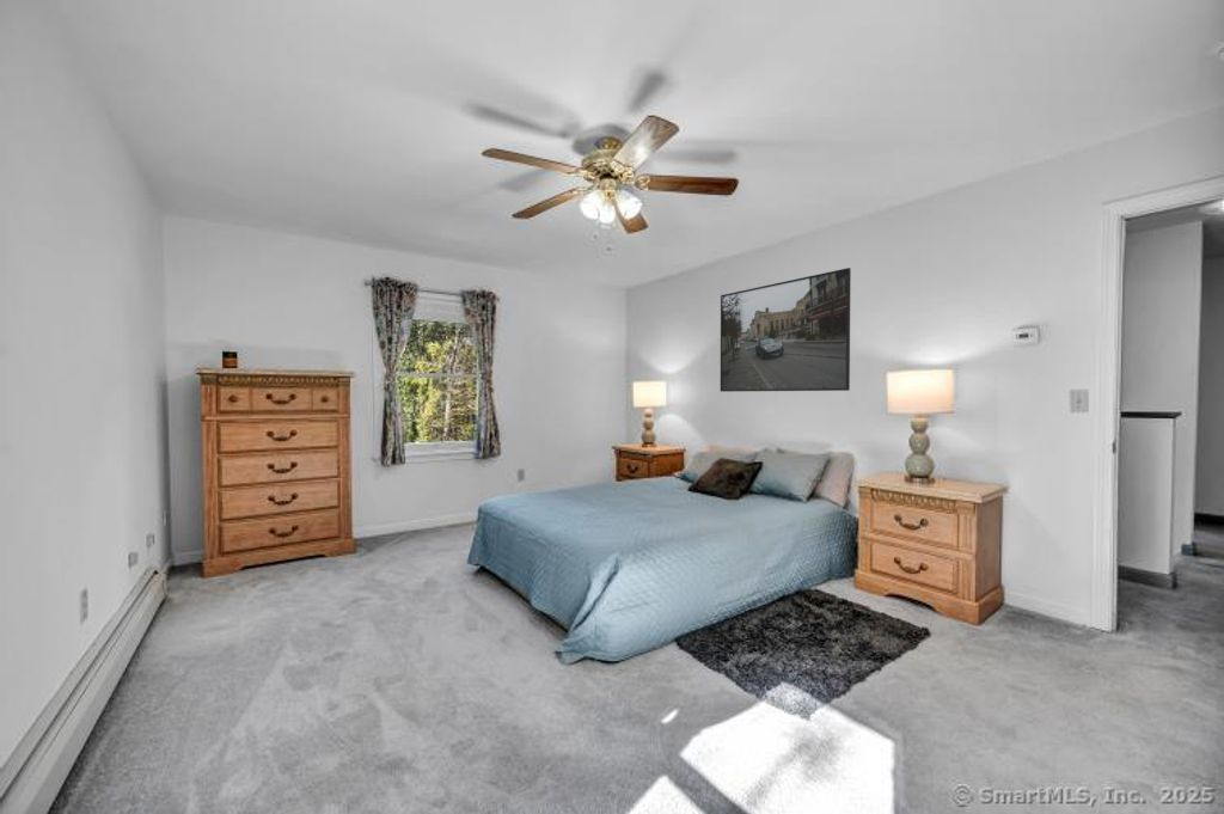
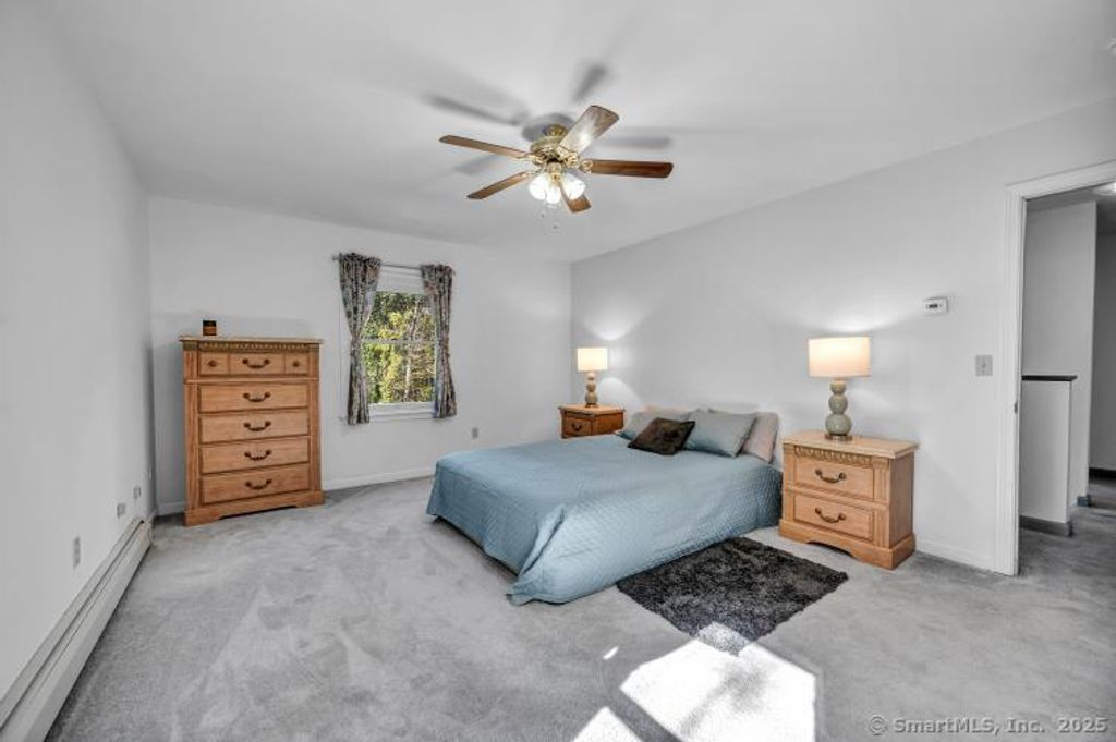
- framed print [720,267,852,393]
